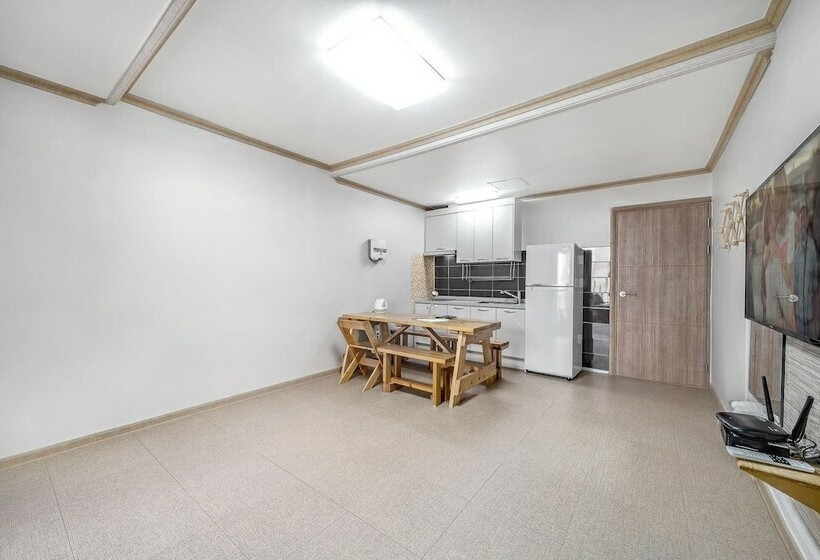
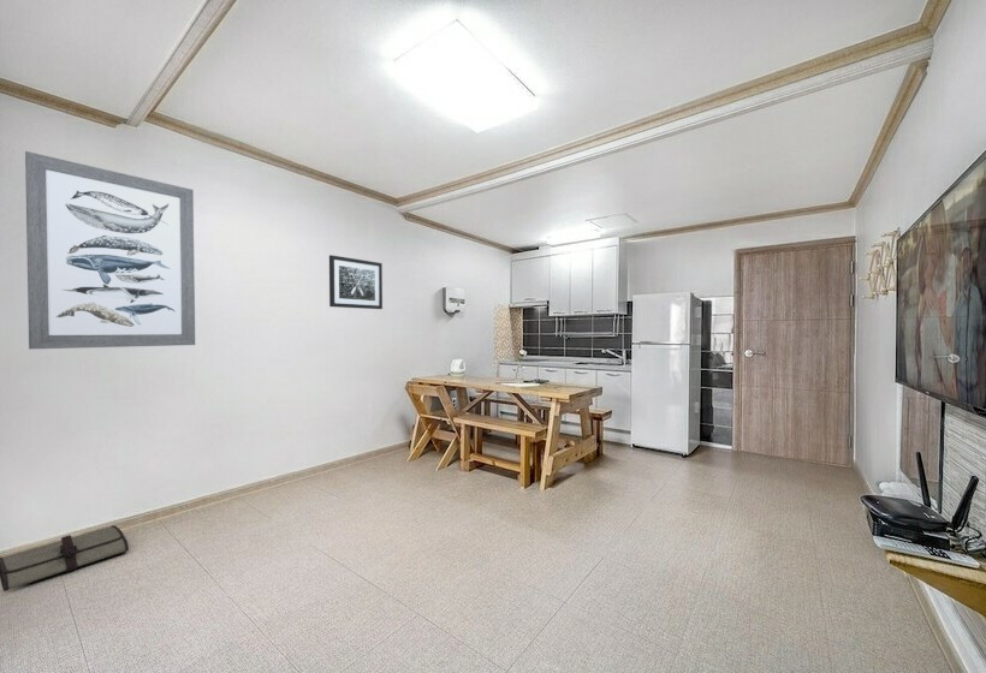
+ wall art [24,150,196,350]
+ tool roll [0,524,130,592]
+ wall art [328,254,384,310]
